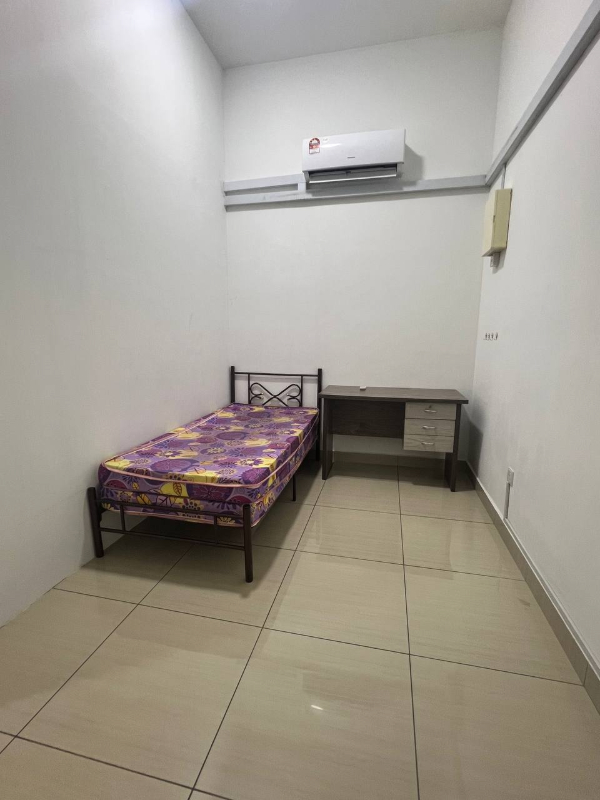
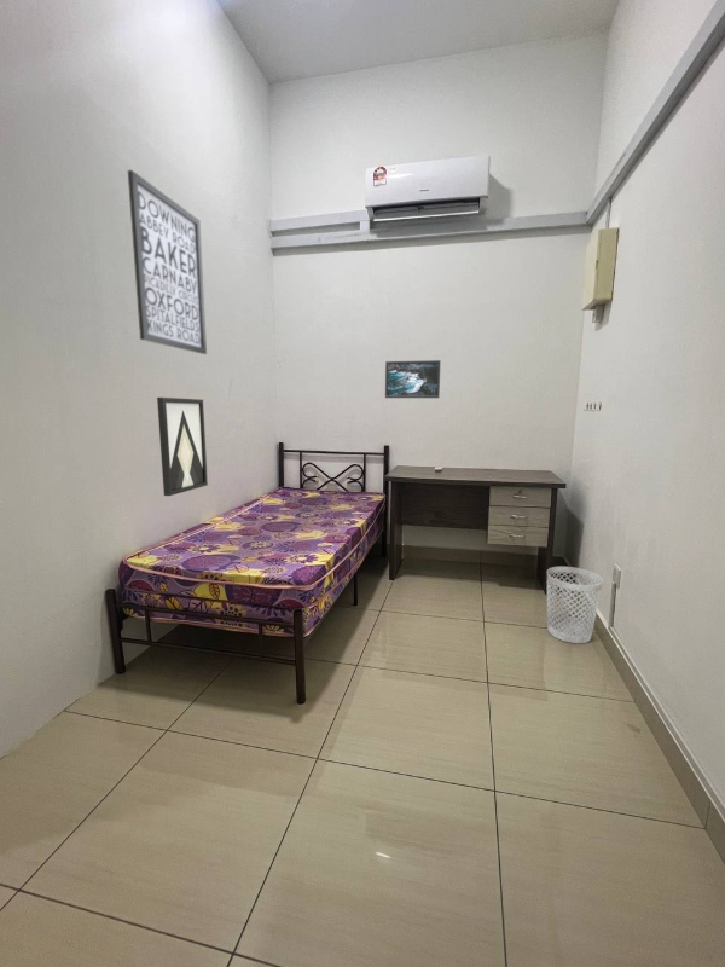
+ wall art [156,396,209,497]
+ wastebasket [546,566,604,644]
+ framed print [384,359,442,399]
+ wall art [127,169,208,355]
